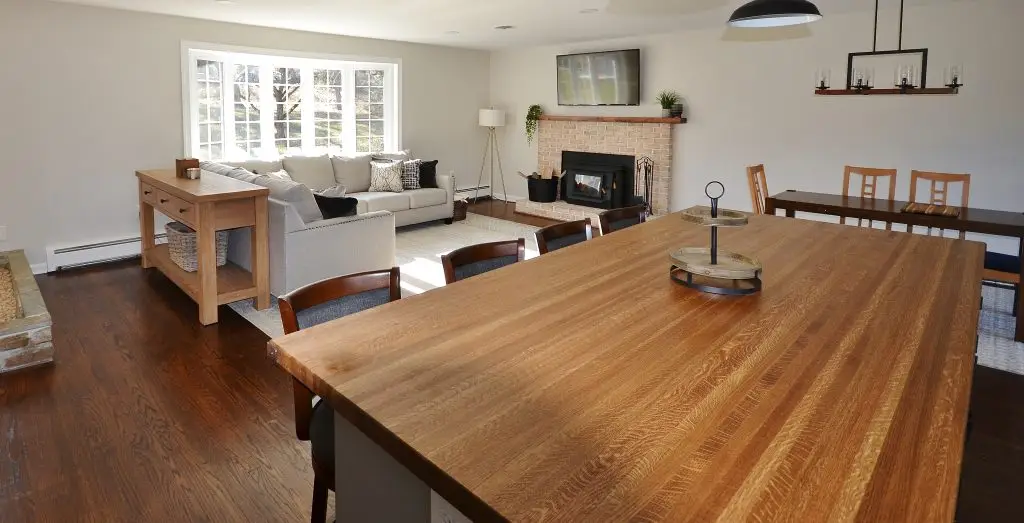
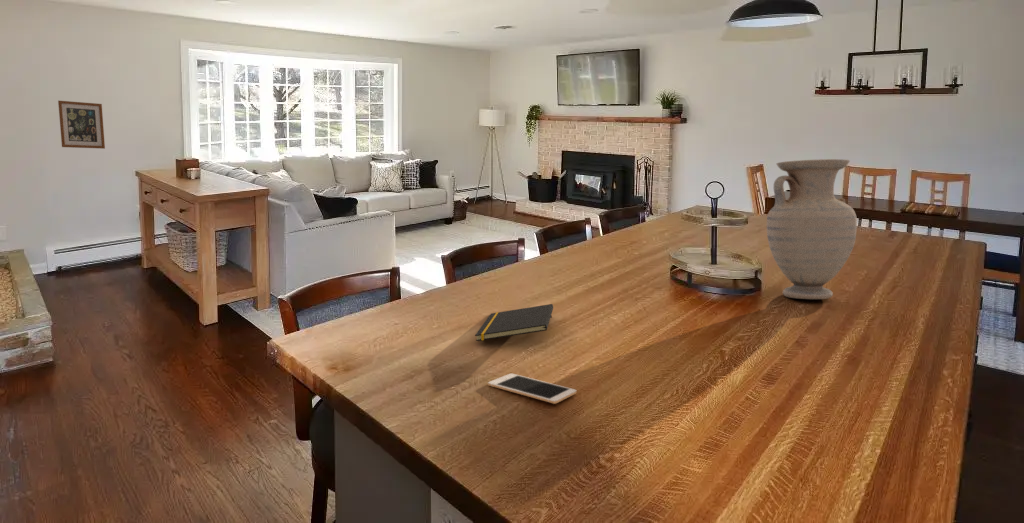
+ notepad [474,303,554,342]
+ cell phone [487,373,577,405]
+ vase [766,158,858,300]
+ wall art [57,100,106,150]
